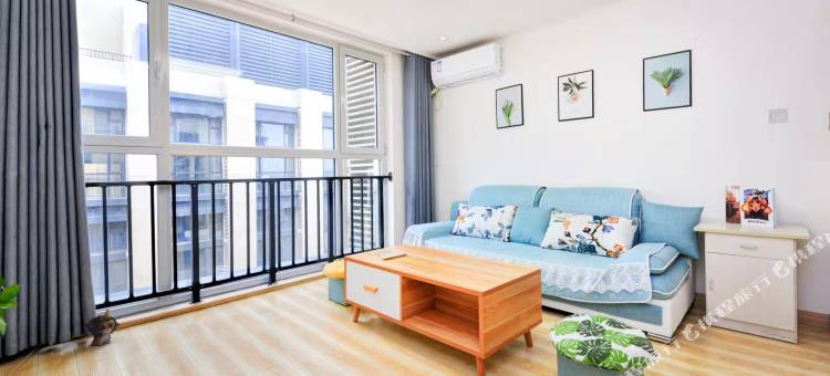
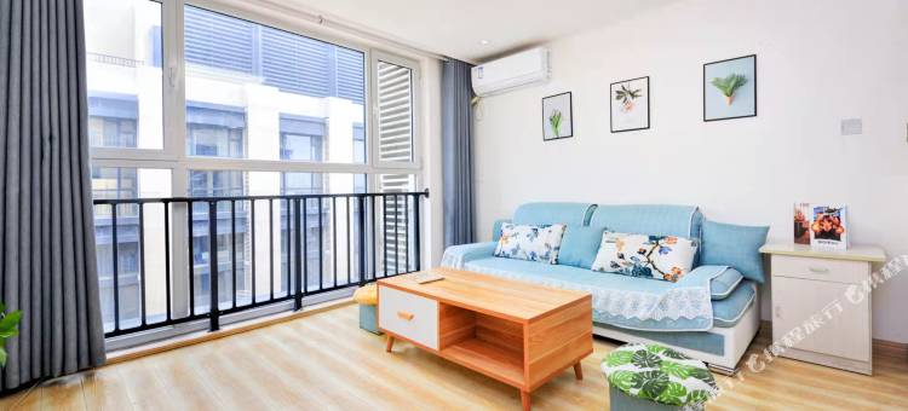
- plush toy [84,307,122,347]
